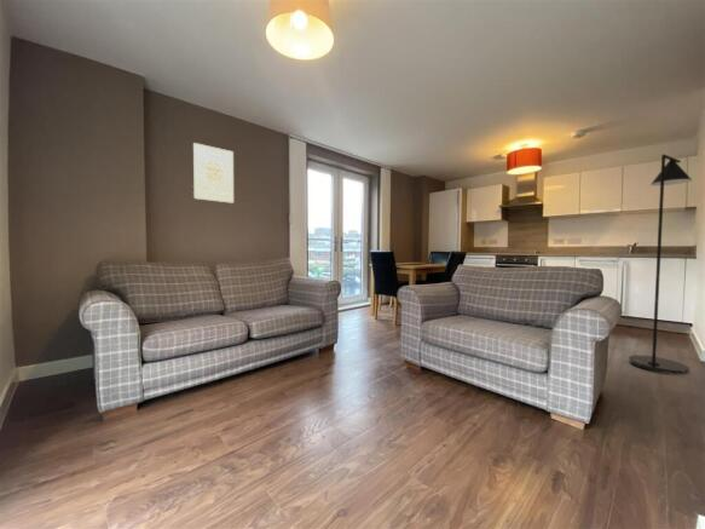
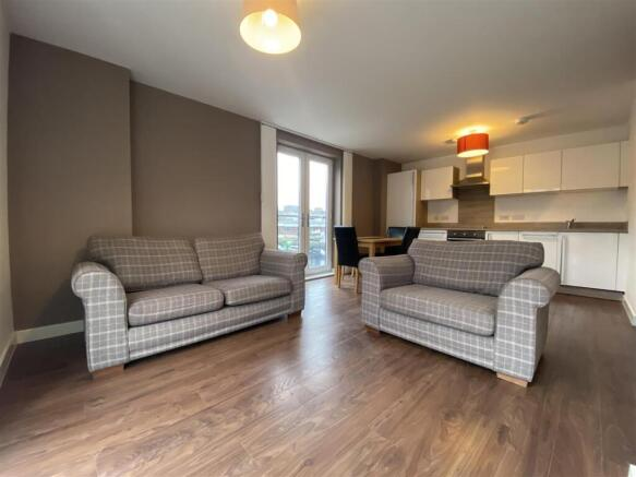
- wall art [192,142,235,205]
- floor lamp [628,154,693,375]
